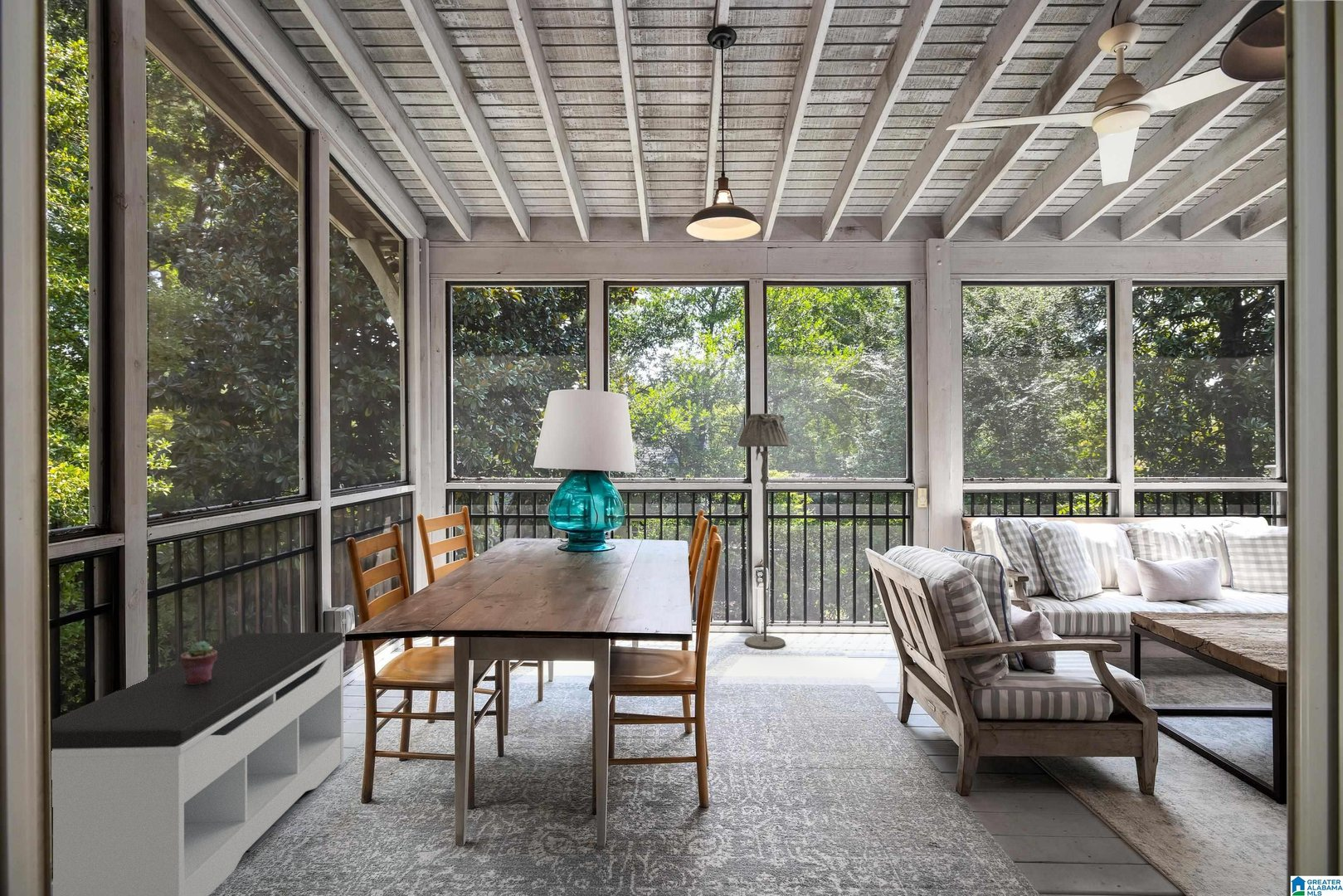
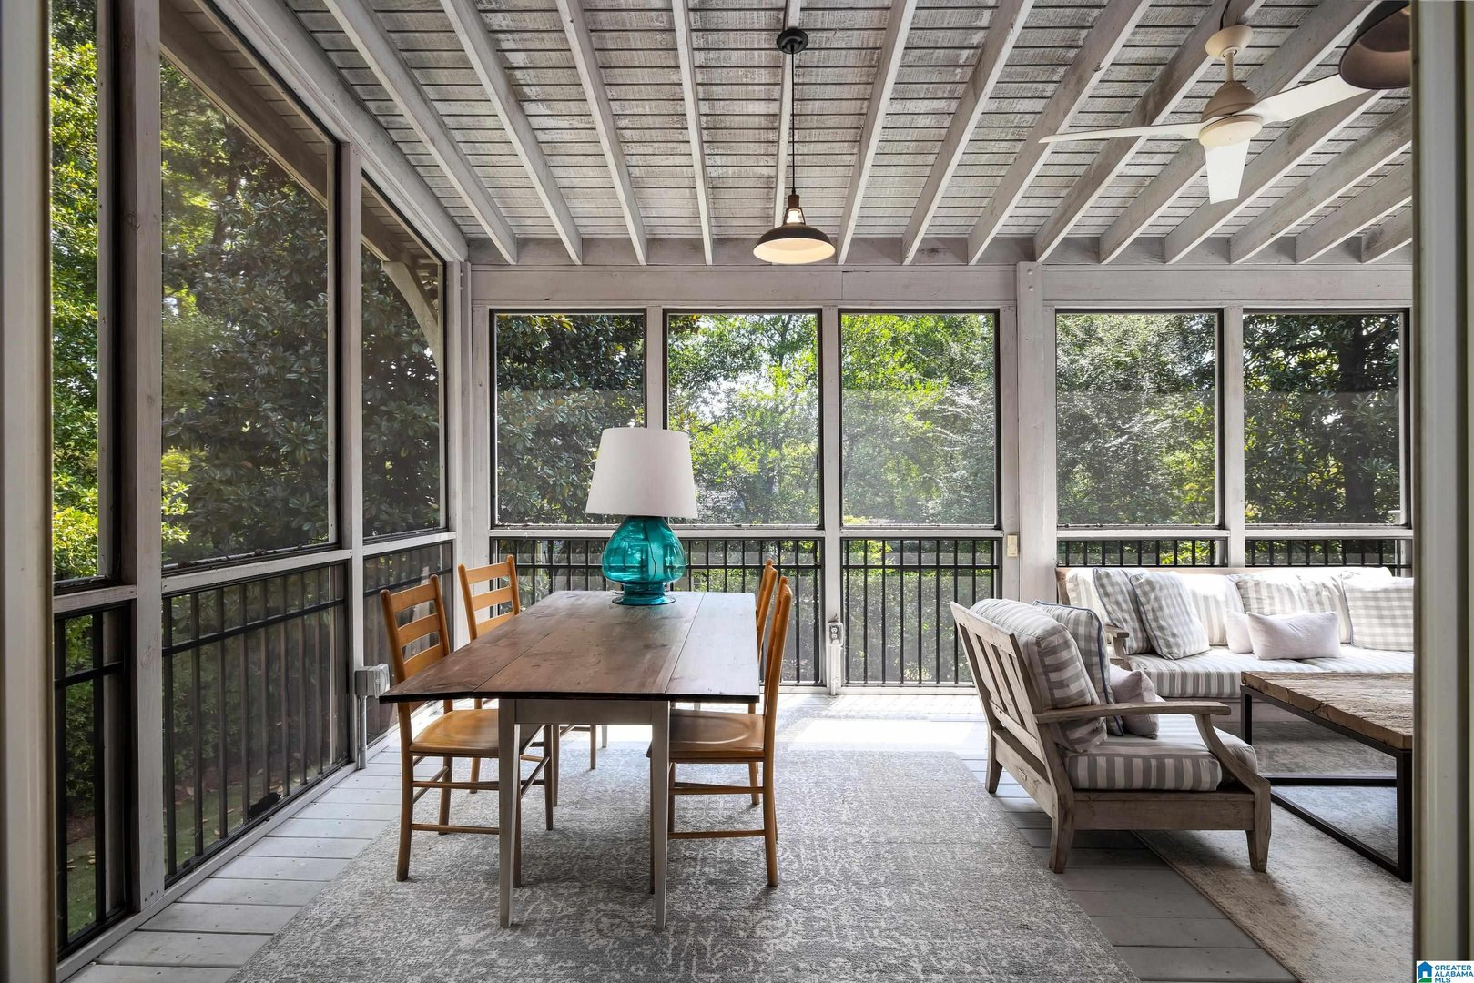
- floor lamp [737,412,791,650]
- bench [51,631,345,896]
- potted succulent [180,640,217,684]
